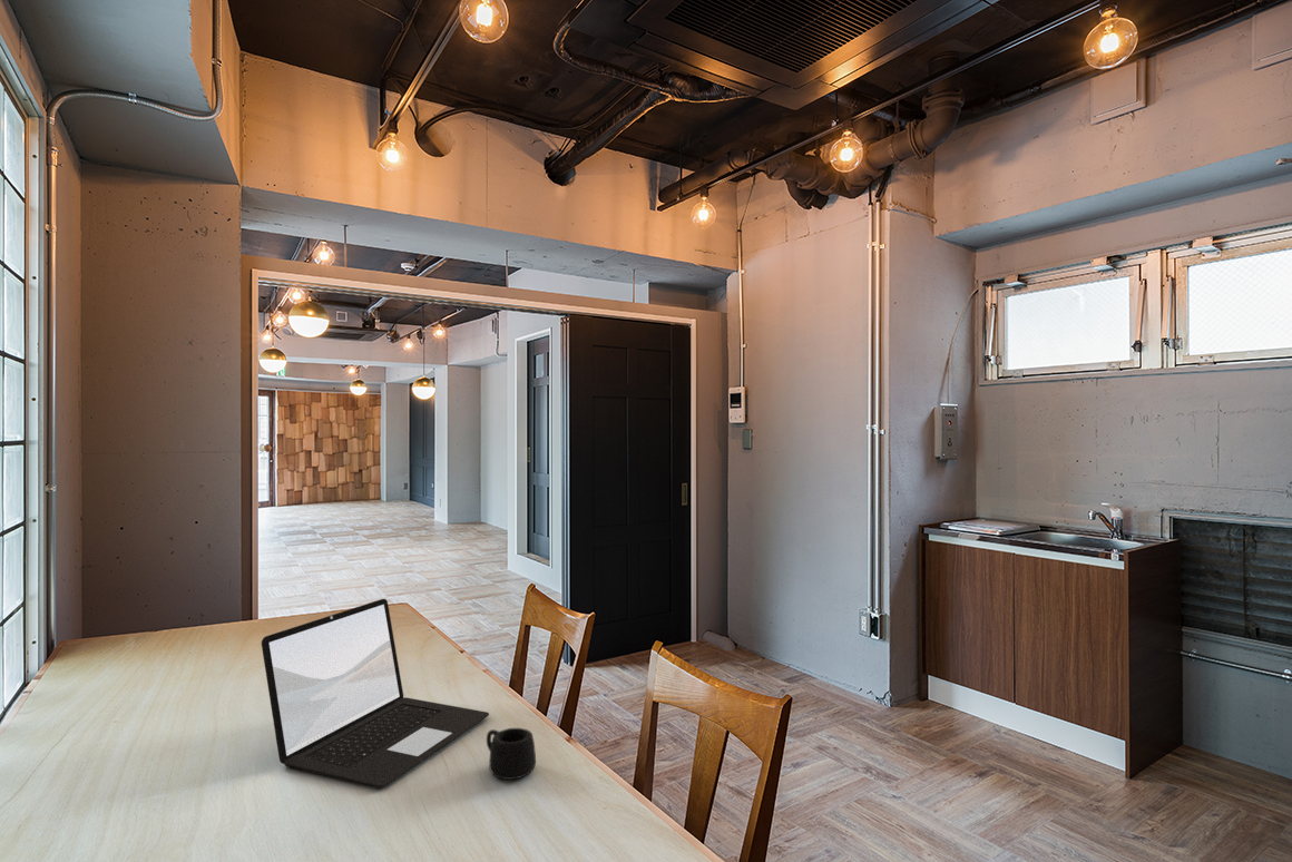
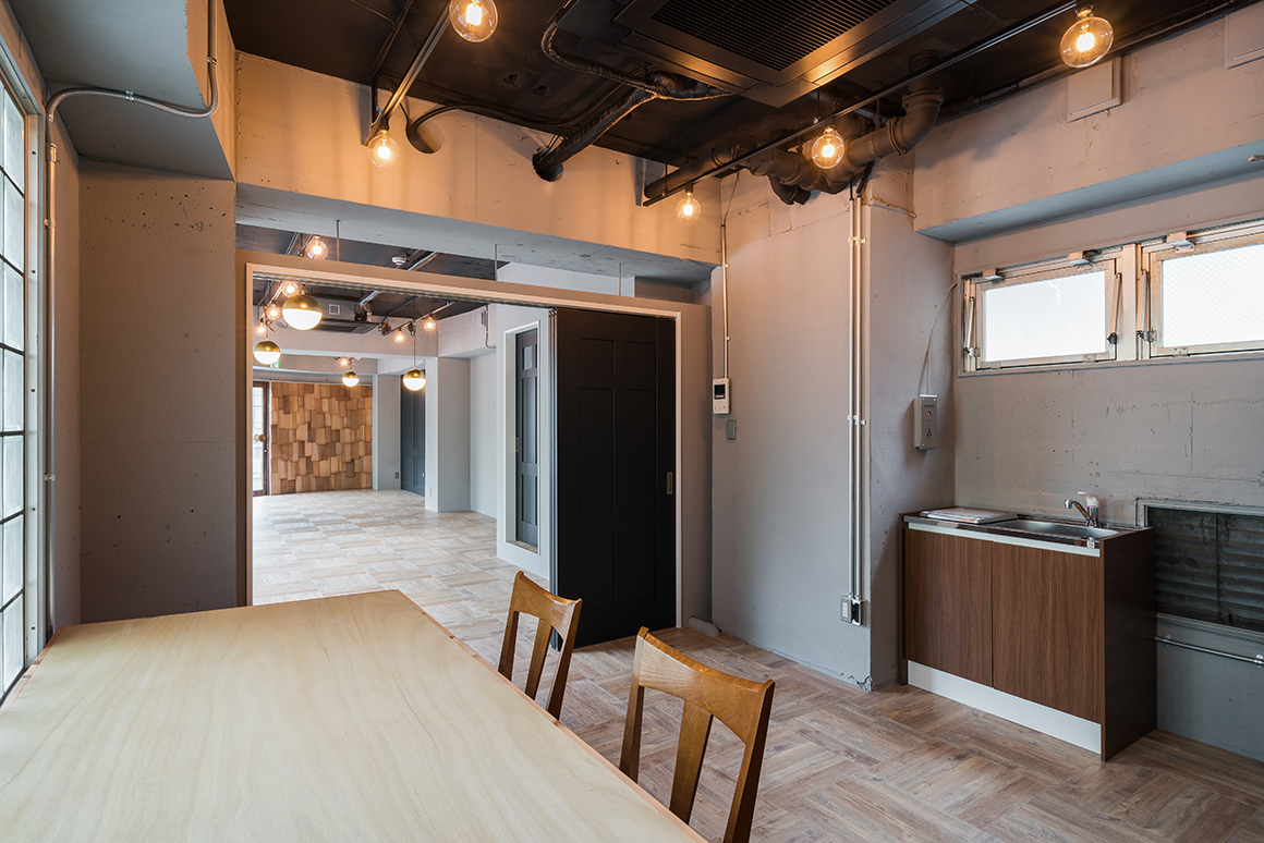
- laptop [261,598,490,788]
- mug [486,727,537,781]
